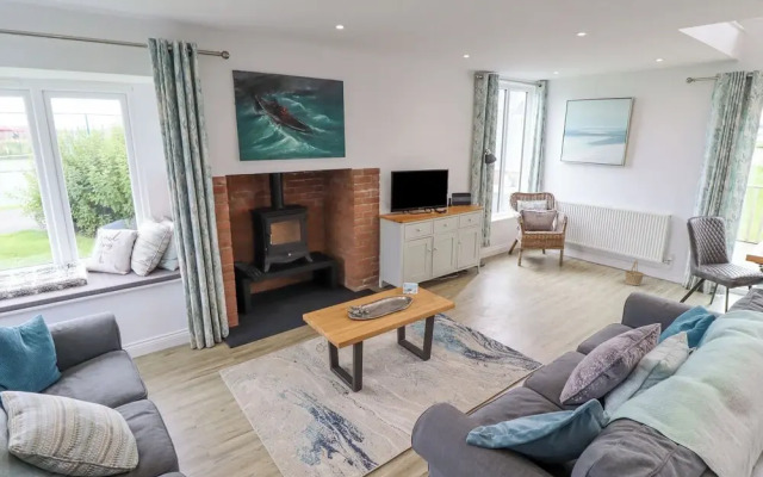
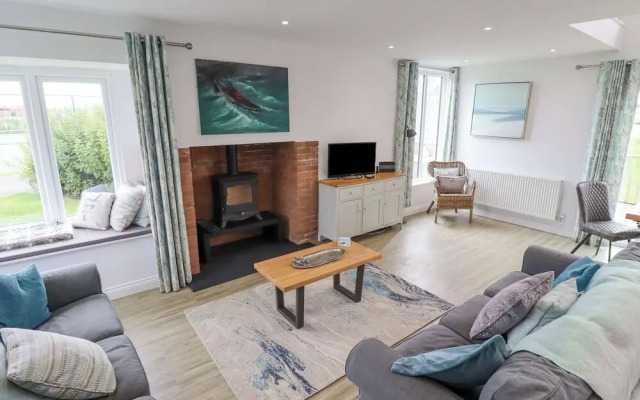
- basket [624,258,645,286]
